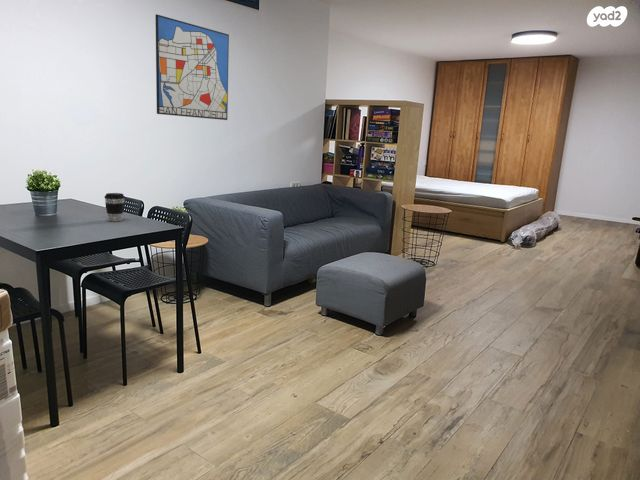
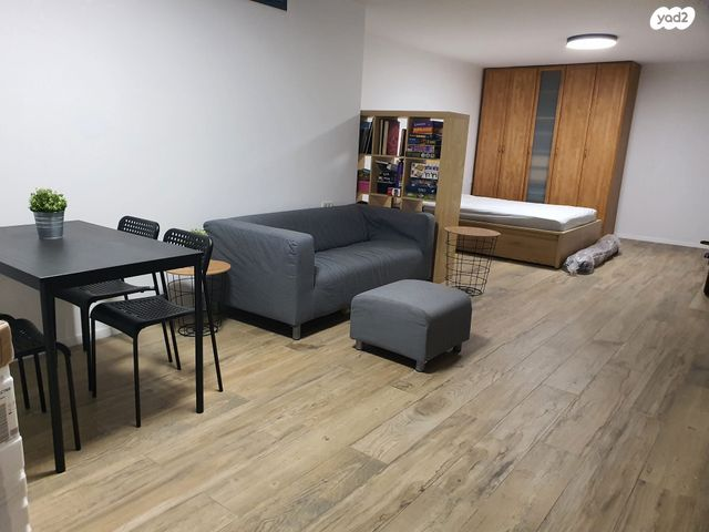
- wall art [154,13,230,121]
- coffee cup [103,192,126,222]
